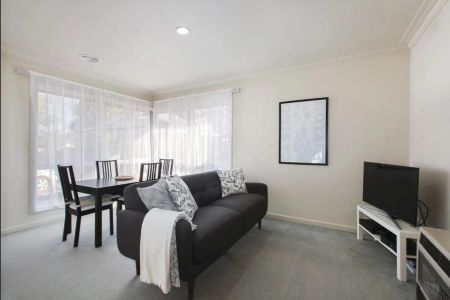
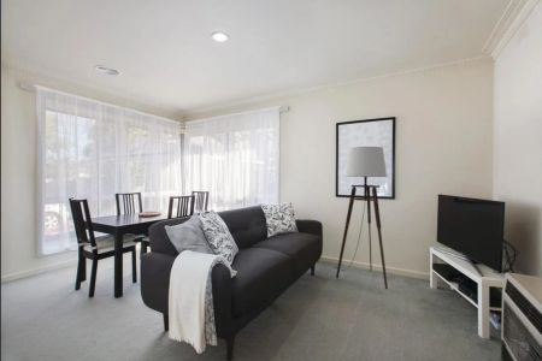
+ floor lamp [330,146,389,290]
